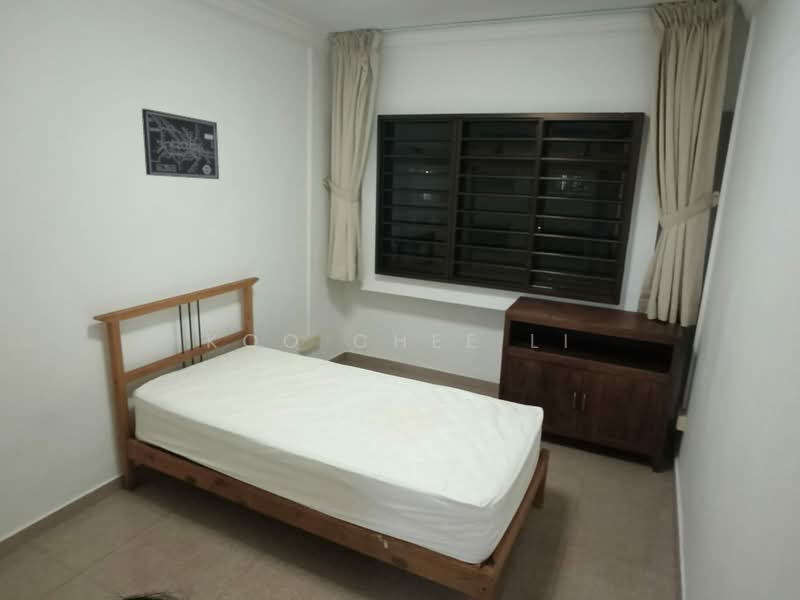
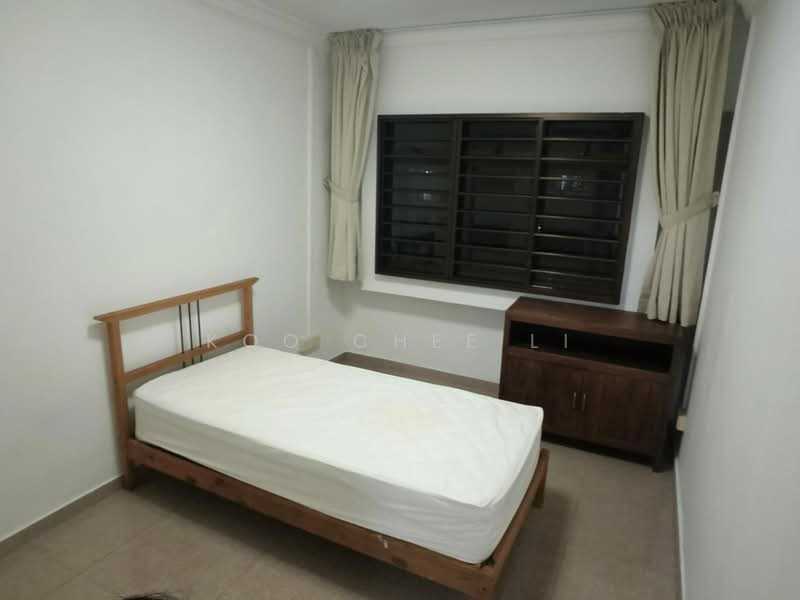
- wall art [141,107,220,180]
